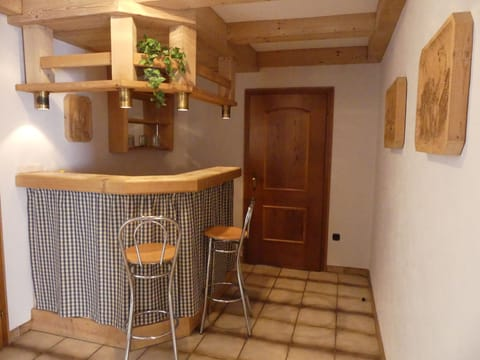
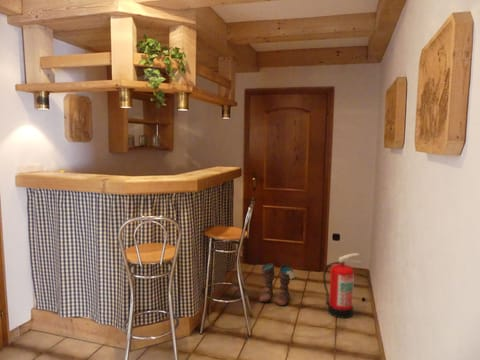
+ boots [258,262,298,307]
+ fire extinguisher [322,252,362,319]
